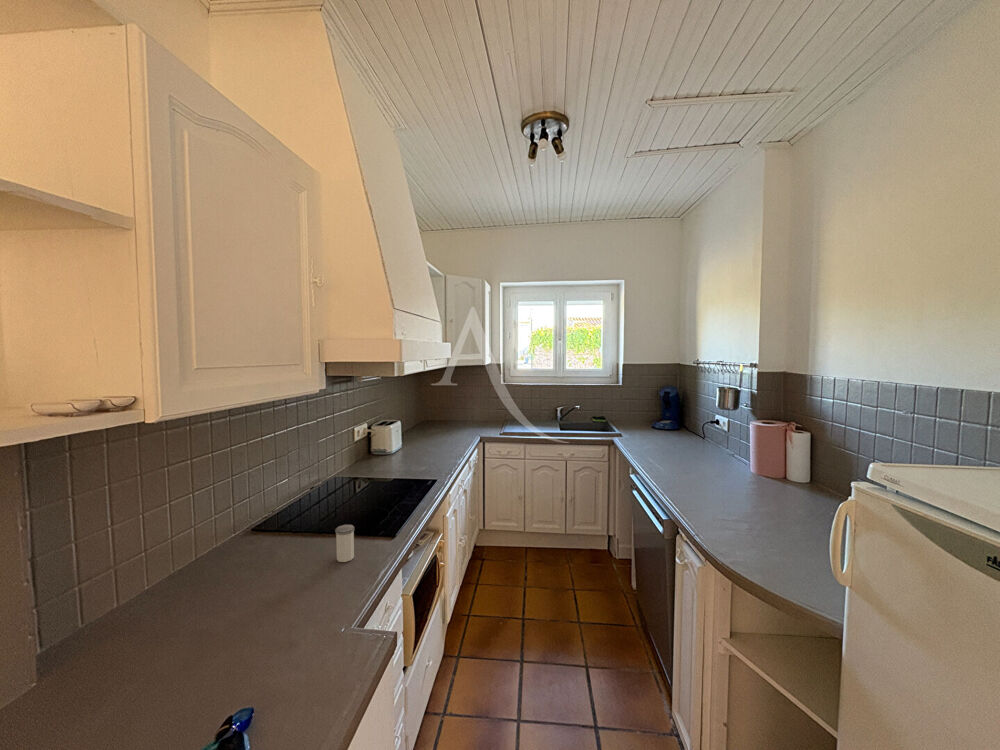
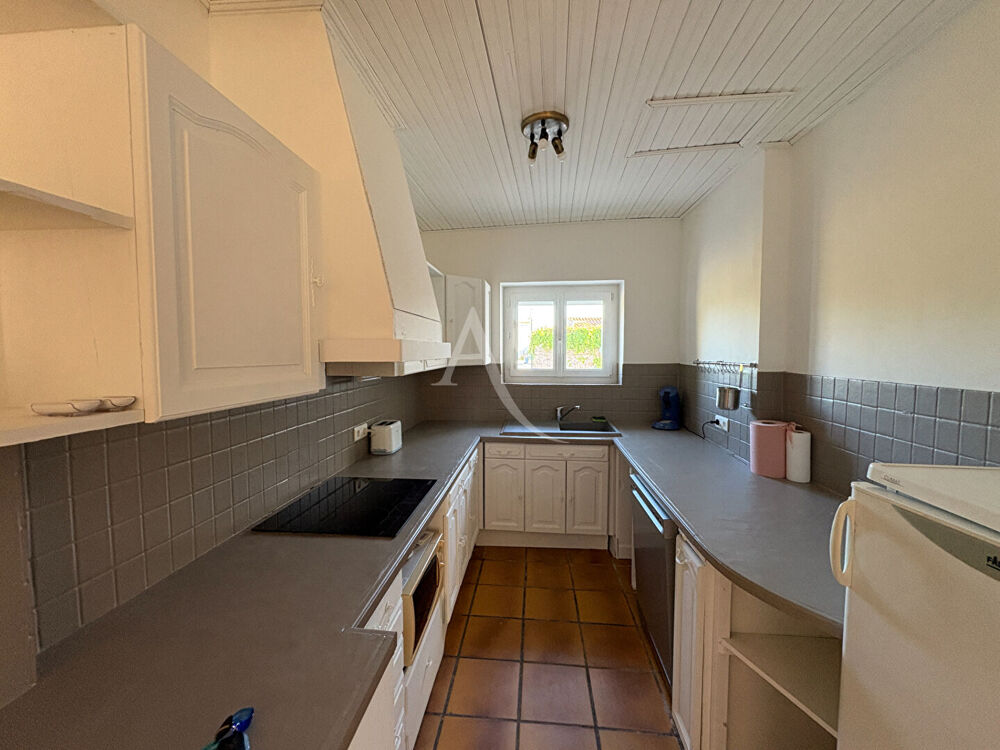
- salt shaker [334,524,355,563]
